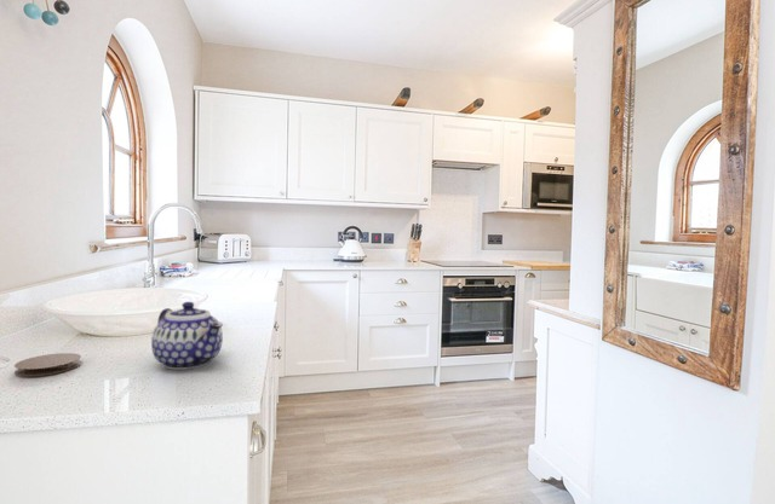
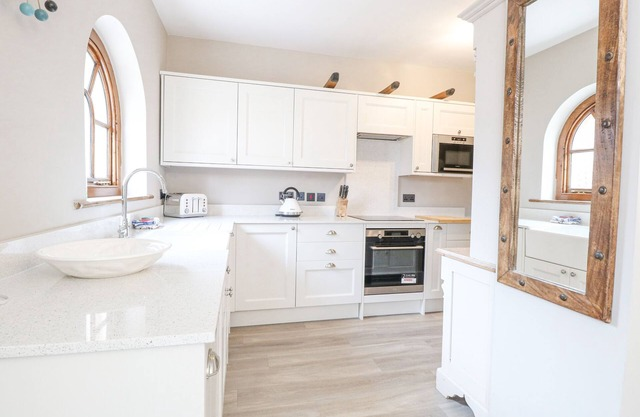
- coaster [13,352,82,377]
- teapot [150,301,224,371]
